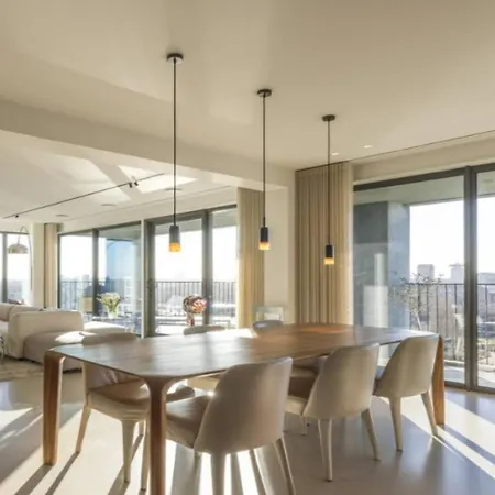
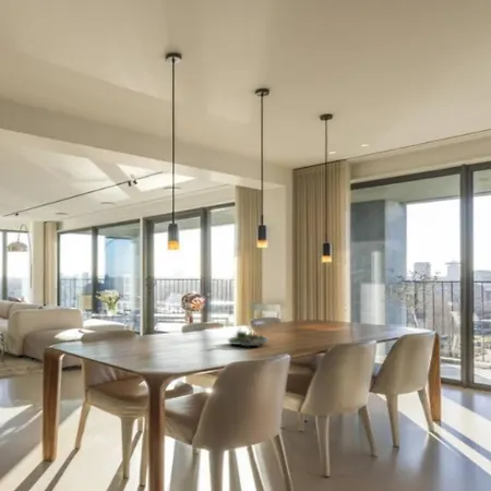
+ succulent planter [227,327,270,348]
